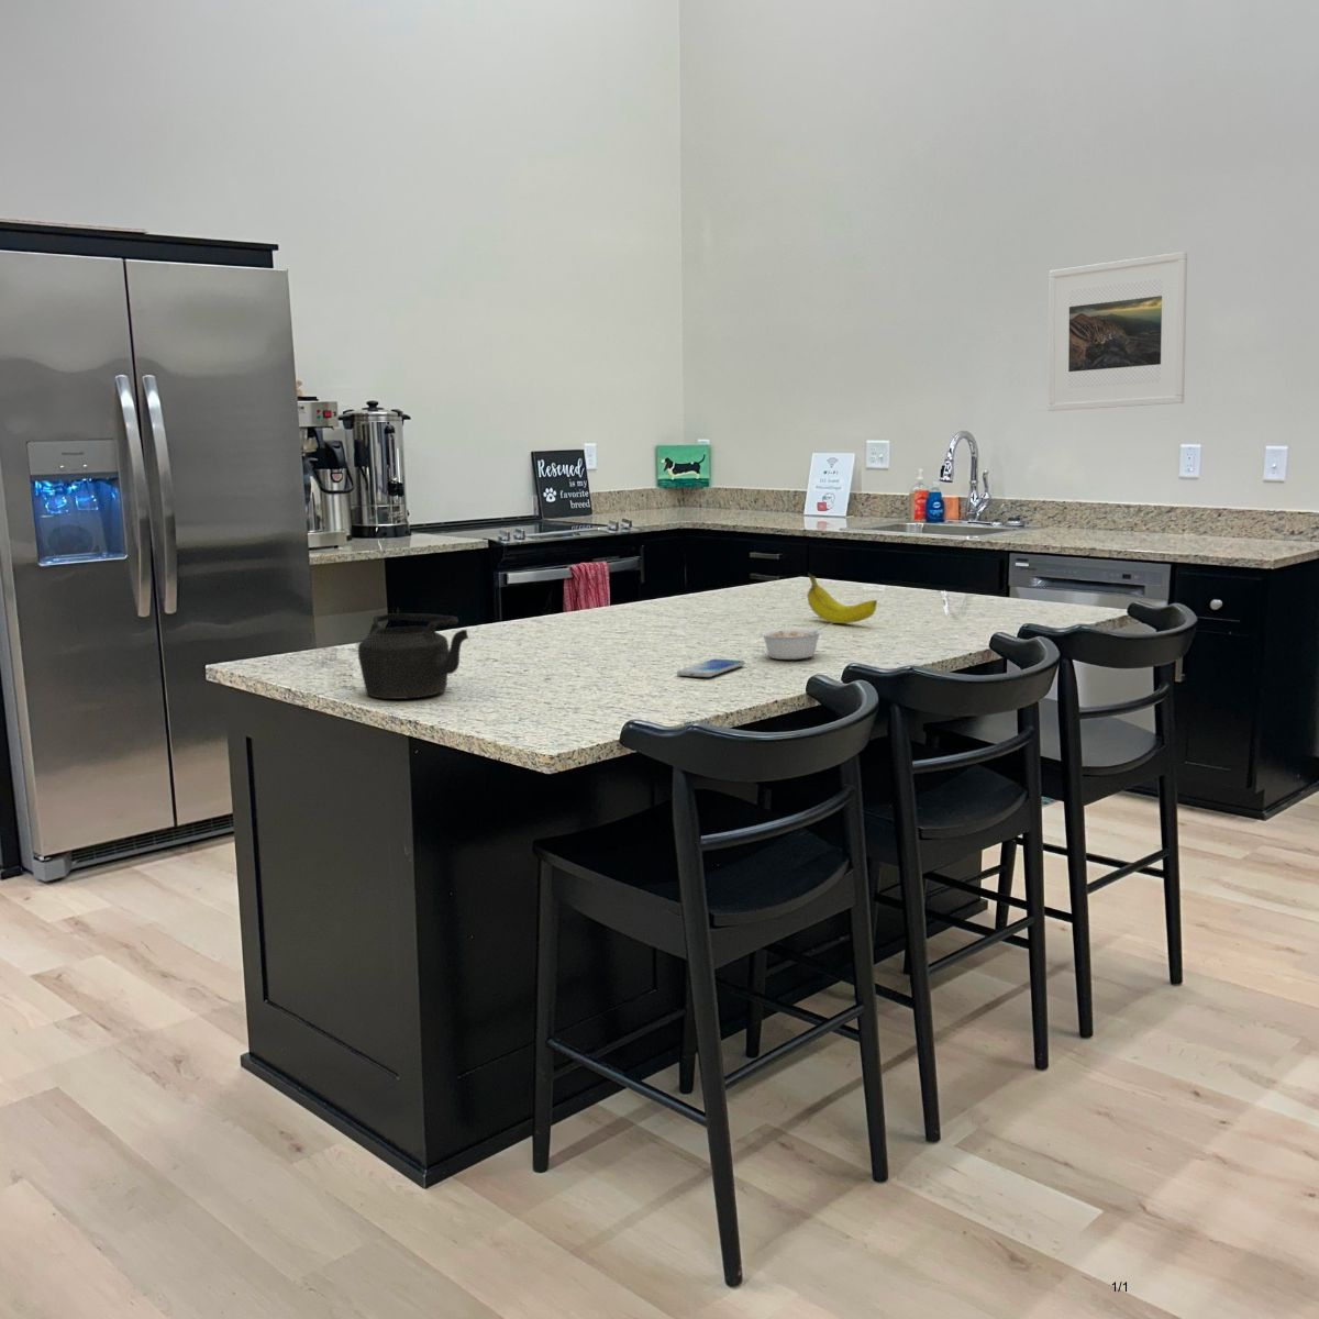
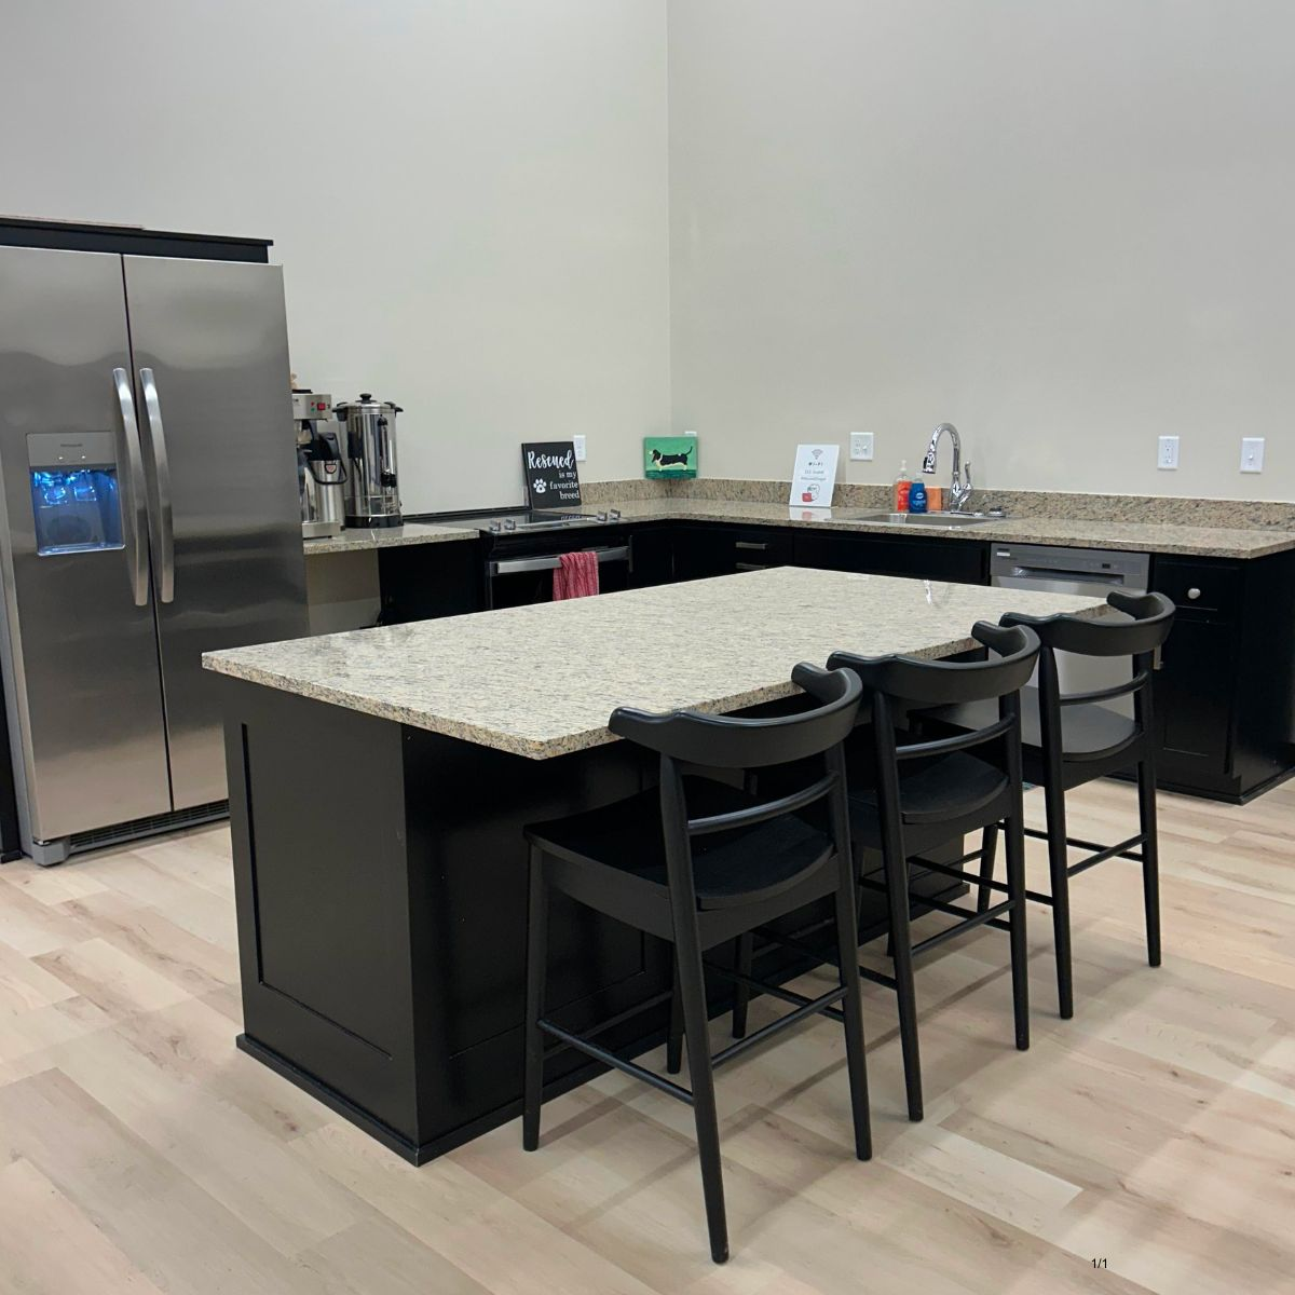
- fruit [806,571,878,624]
- smartphone [676,658,746,678]
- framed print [1047,250,1189,412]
- teapot [358,612,470,701]
- legume [759,622,833,661]
